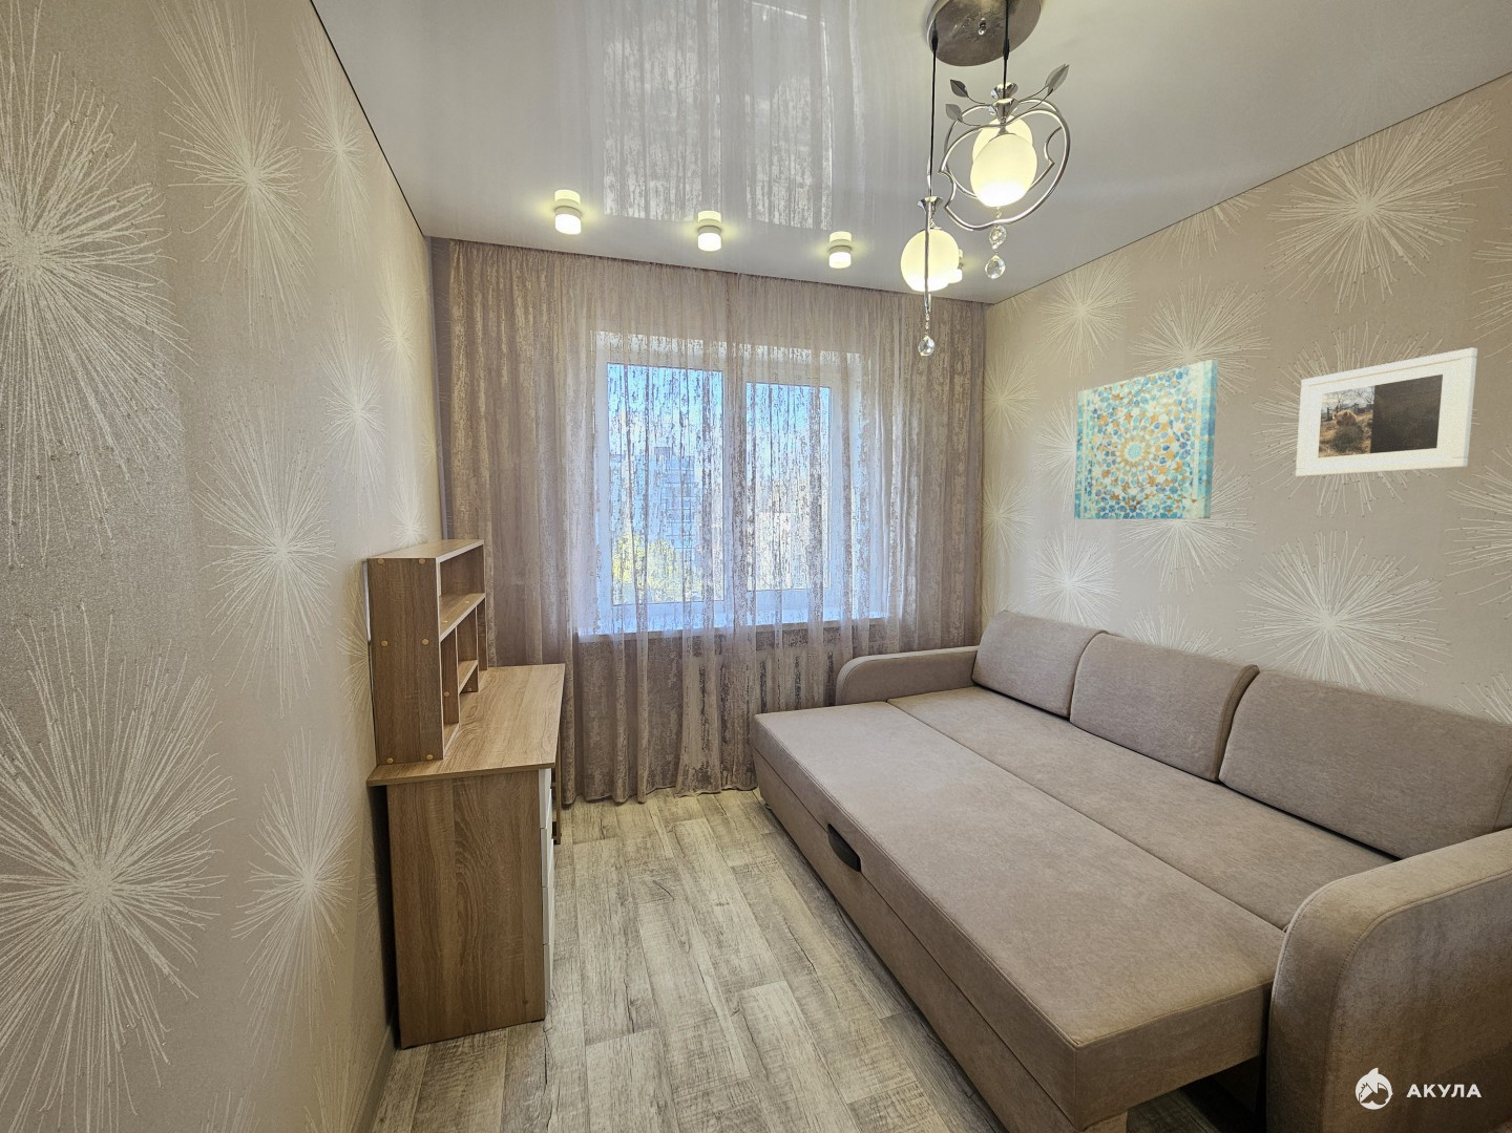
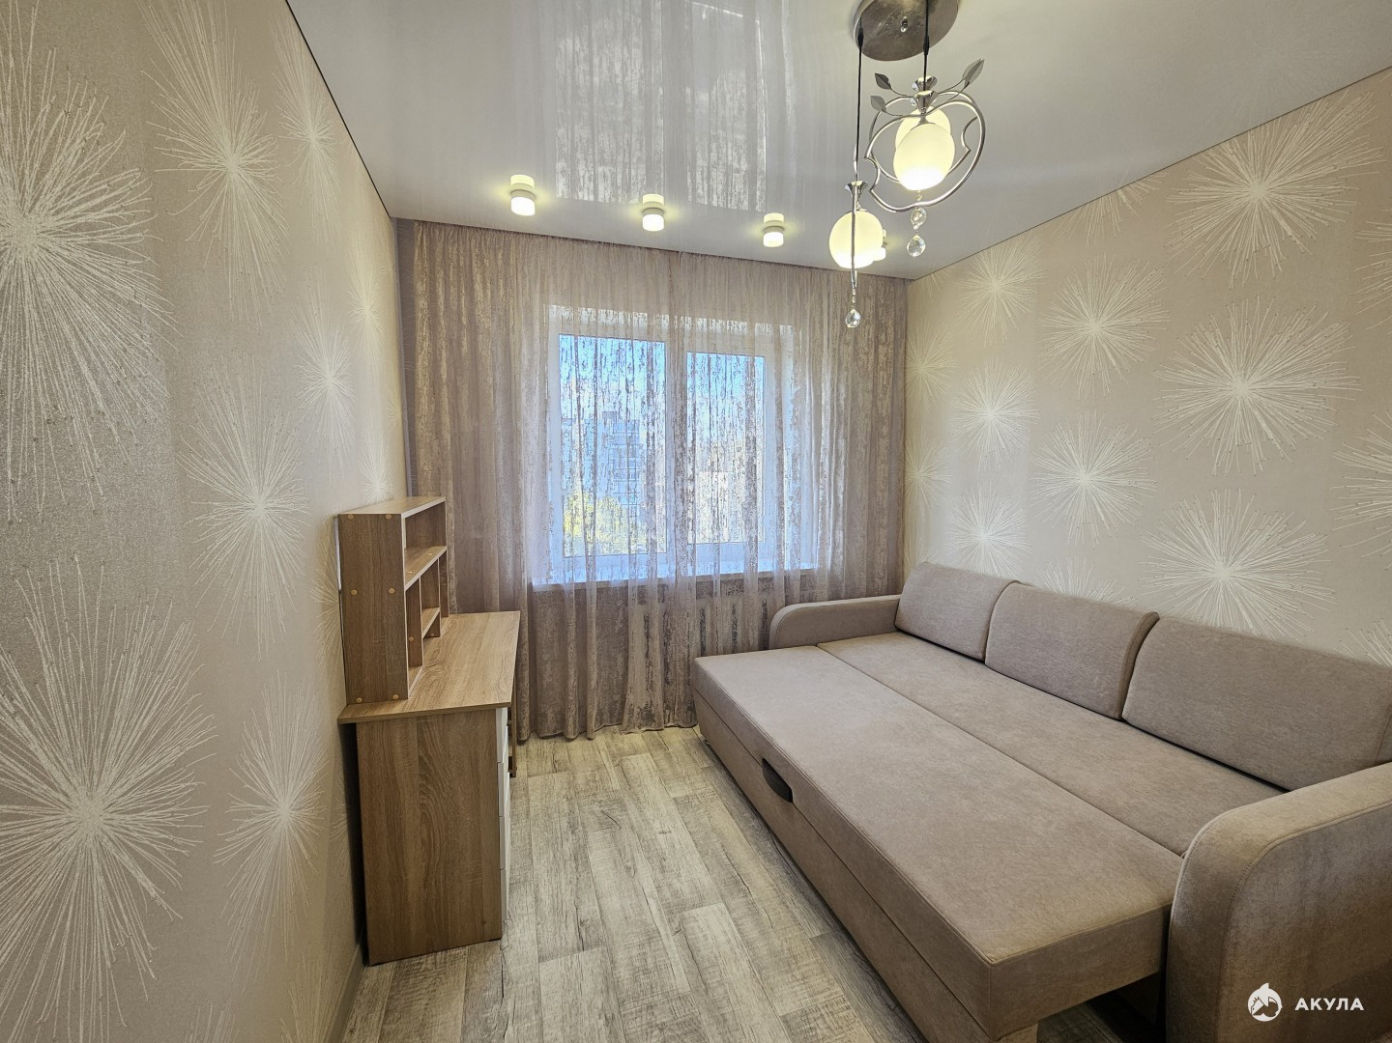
- wall art [1073,358,1219,520]
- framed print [1294,348,1479,477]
